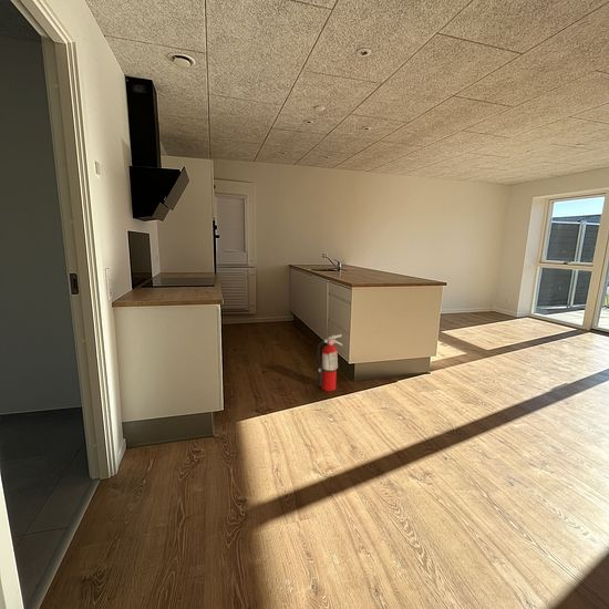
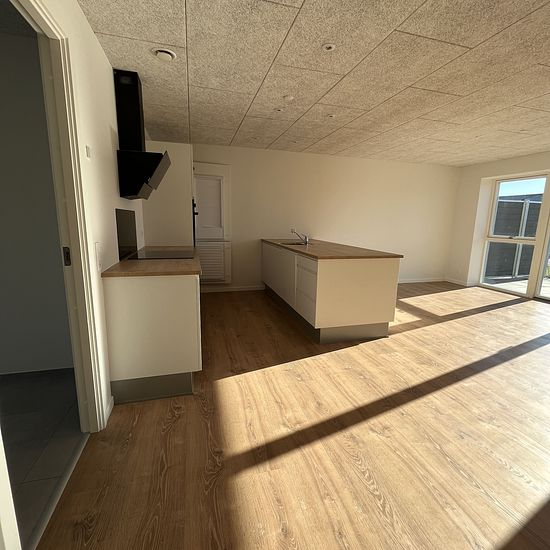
- fire extinguisher [316,333,343,392]
